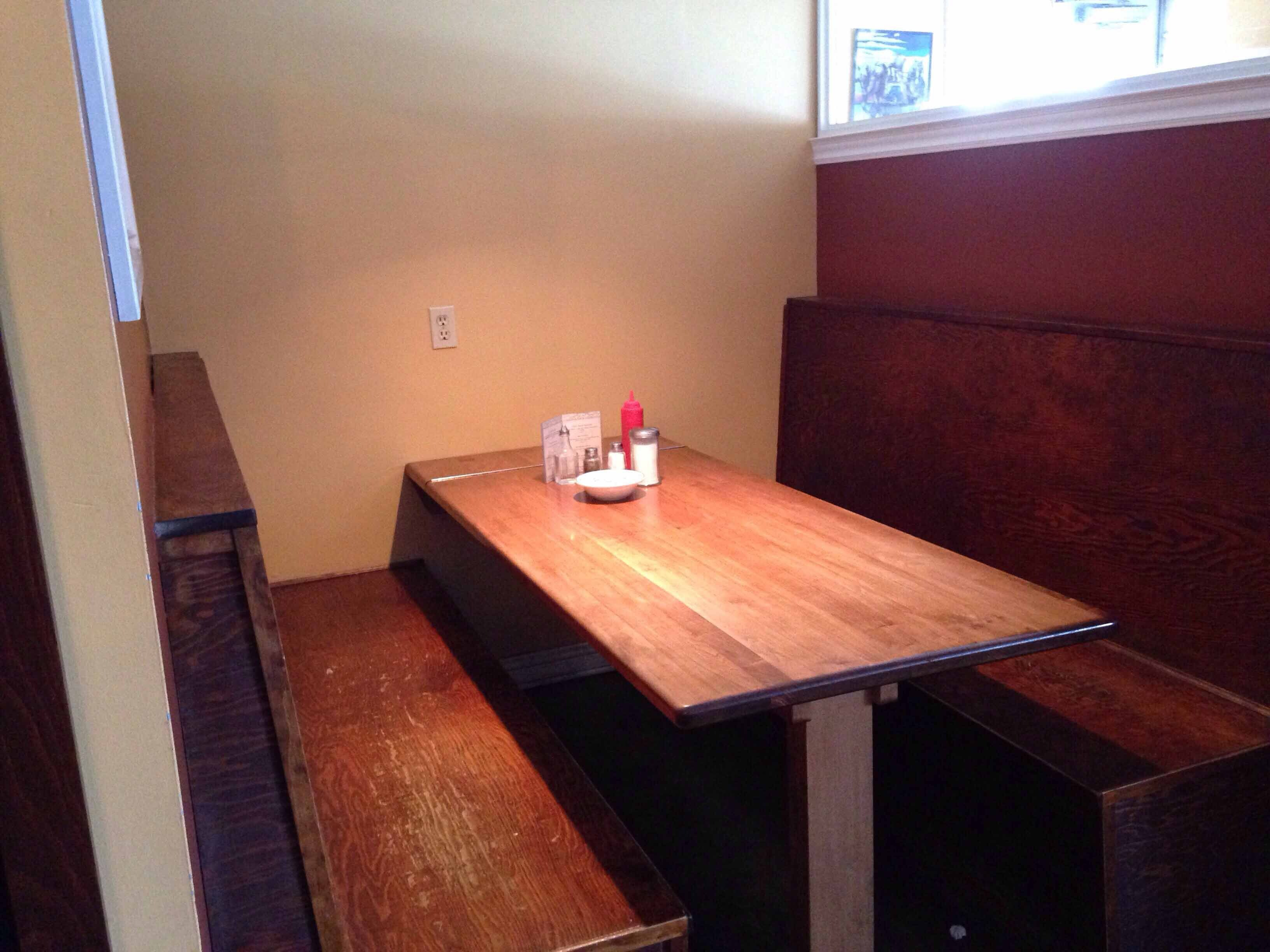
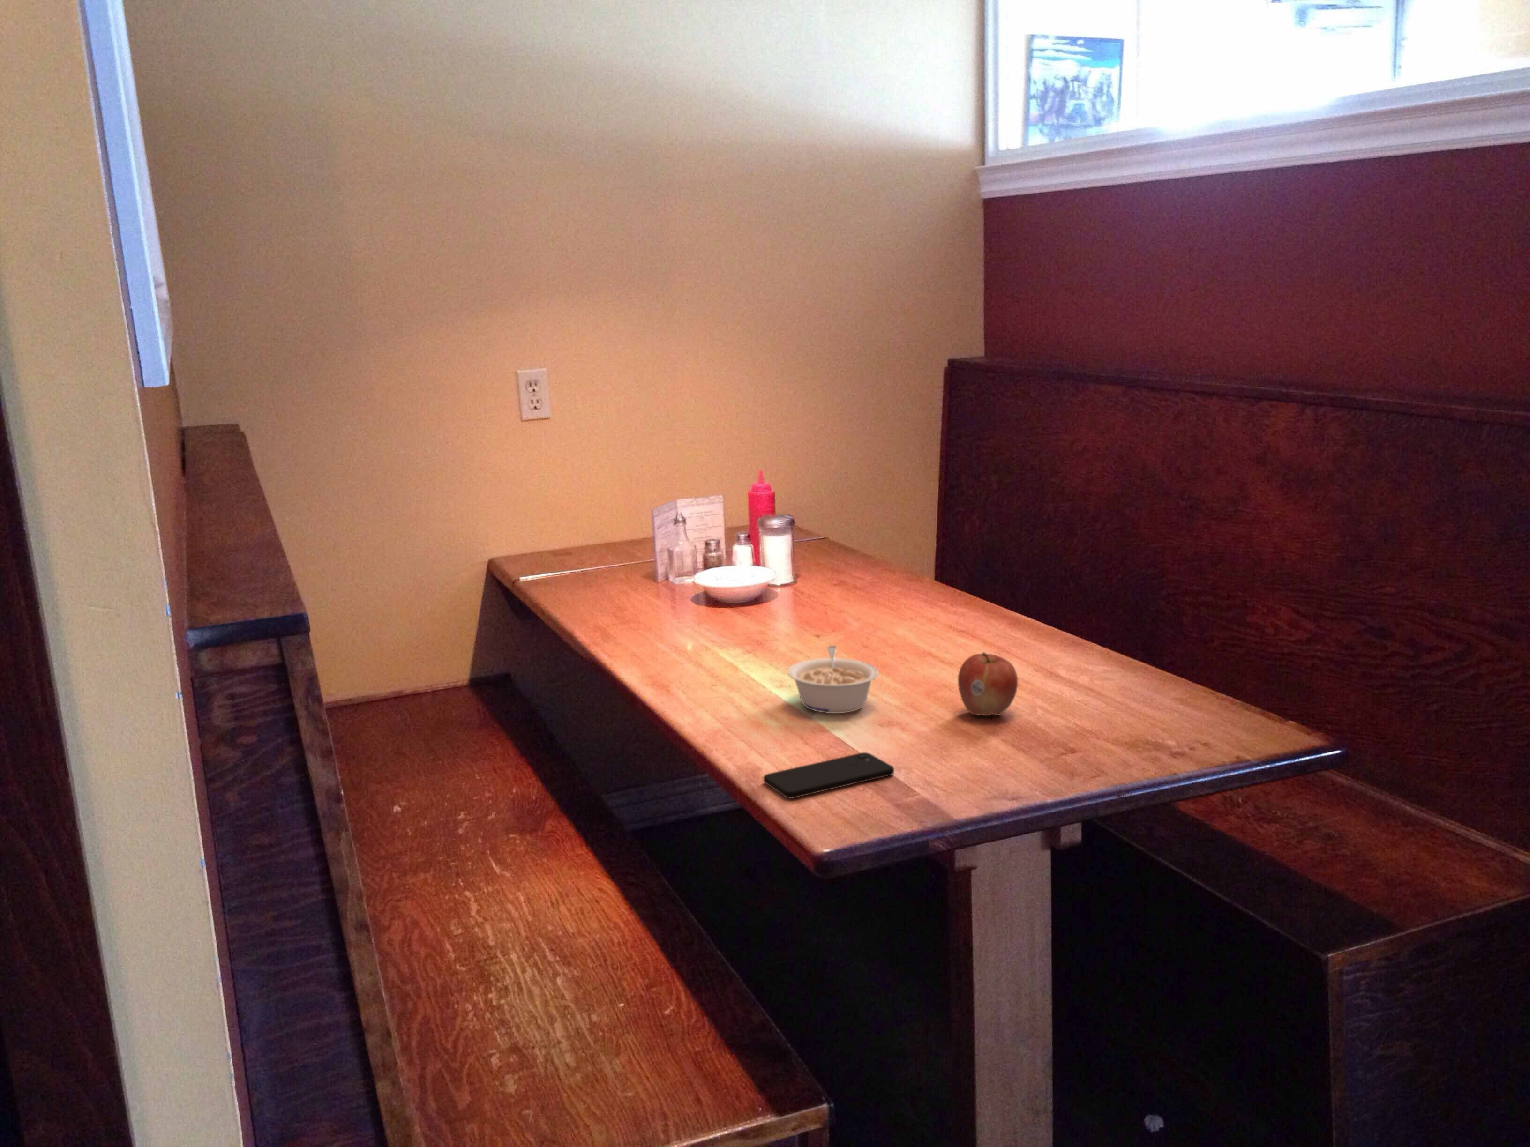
+ fruit [958,652,1018,717]
+ legume [787,645,879,714]
+ smartphone [763,752,895,799]
